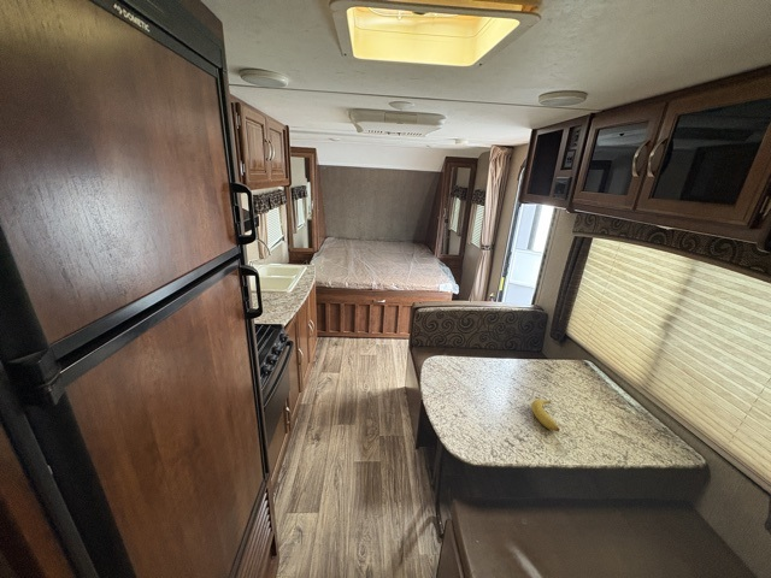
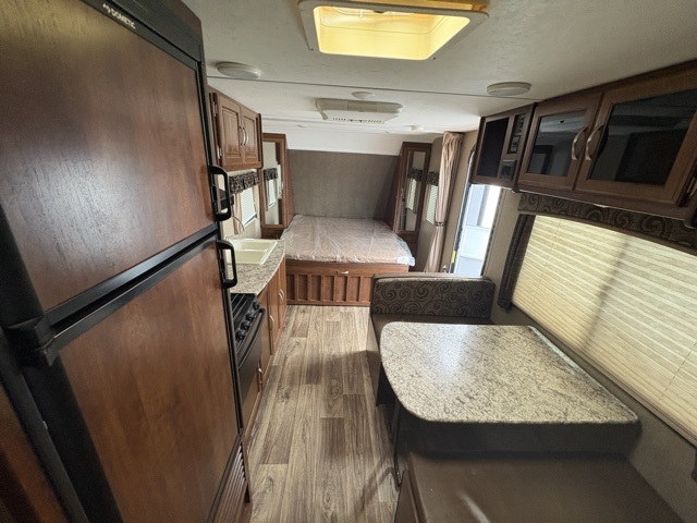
- banana [530,397,561,432]
